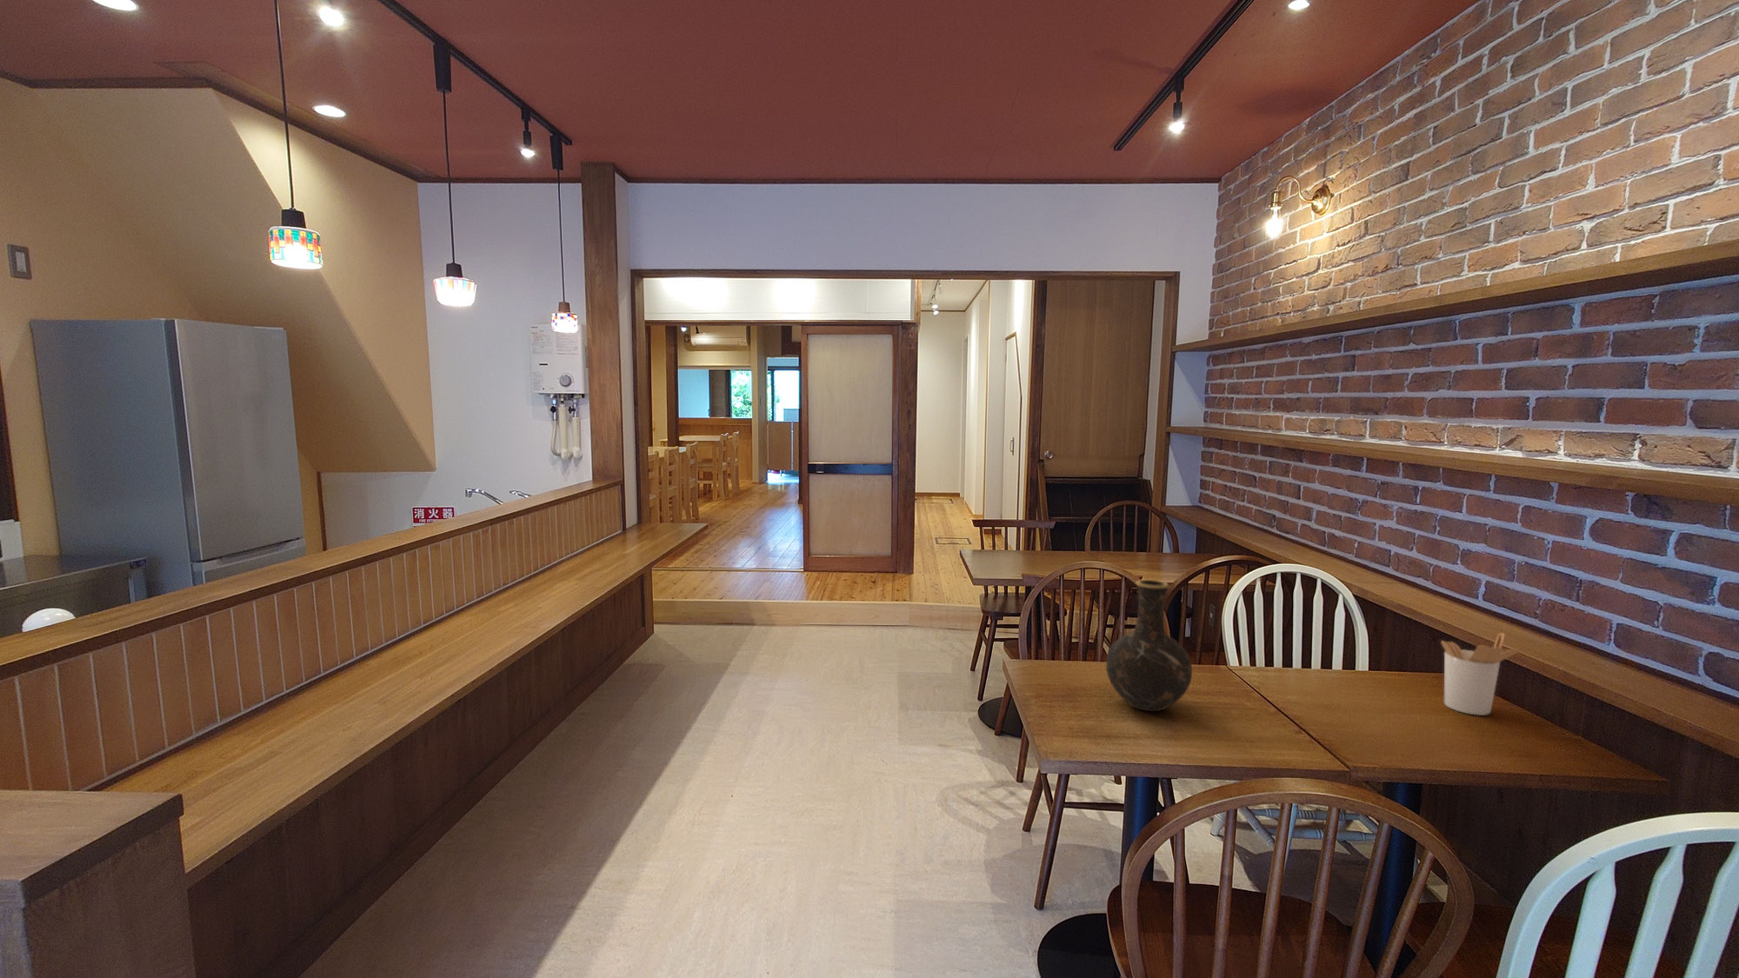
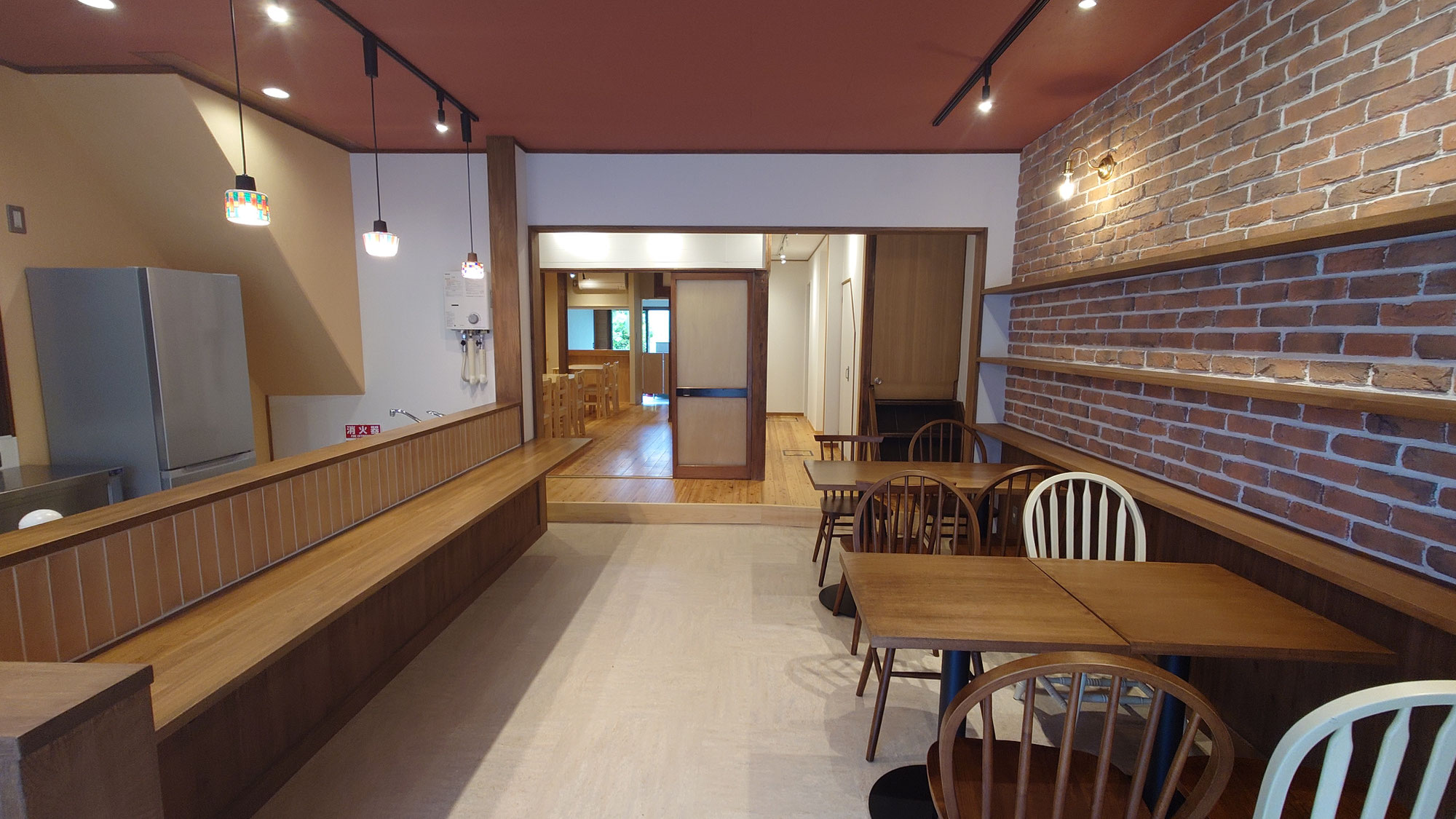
- utensil holder [1440,632,1520,716]
- vase [1105,579,1193,712]
